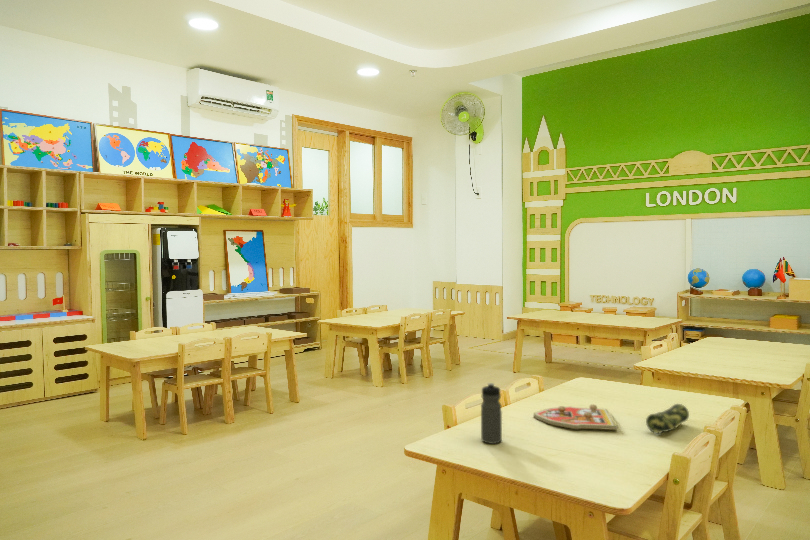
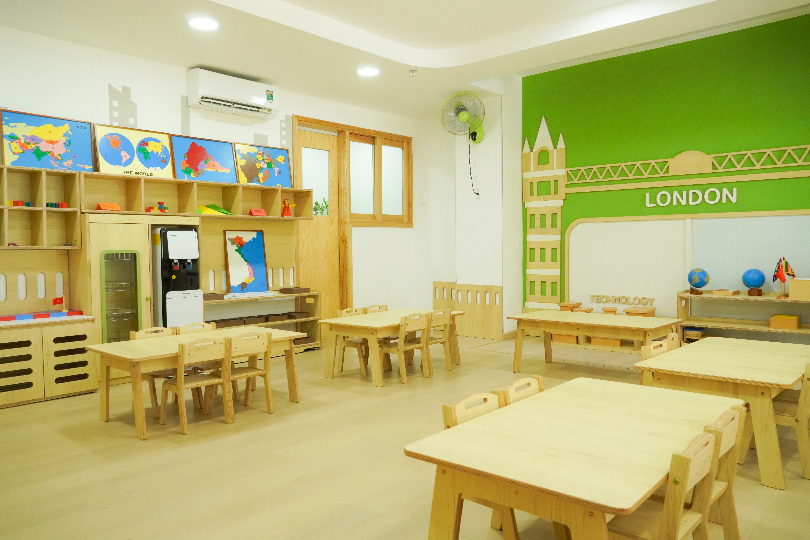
- pencil case [645,403,690,434]
- water bottle [480,382,503,445]
- knob puzzle [533,403,619,431]
